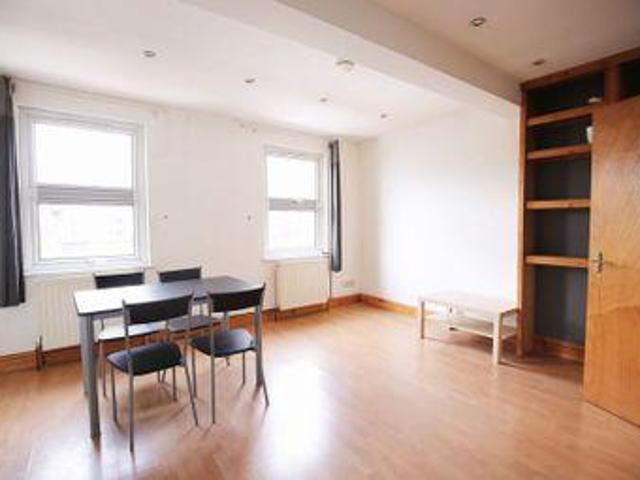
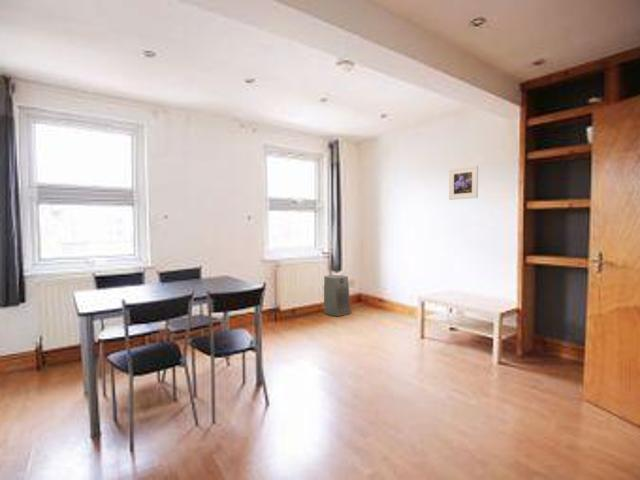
+ fan [322,274,352,317]
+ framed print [448,165,479,201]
